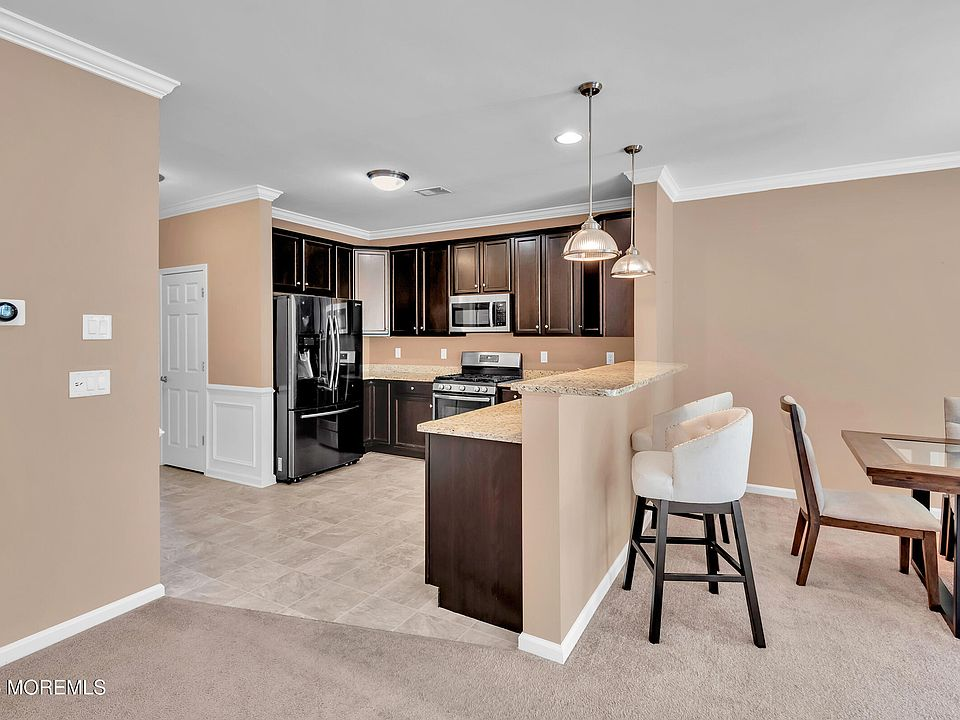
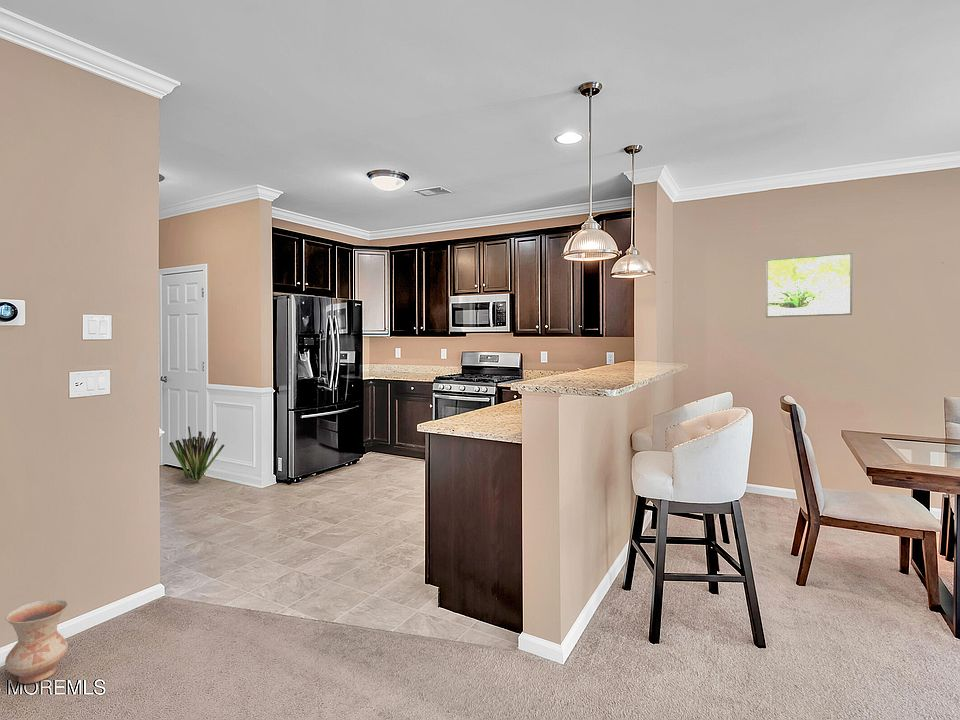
+ decorative plant [168,425,226,484]
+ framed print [765,251,853,319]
+ ceramic jug [4,599,69,685]
